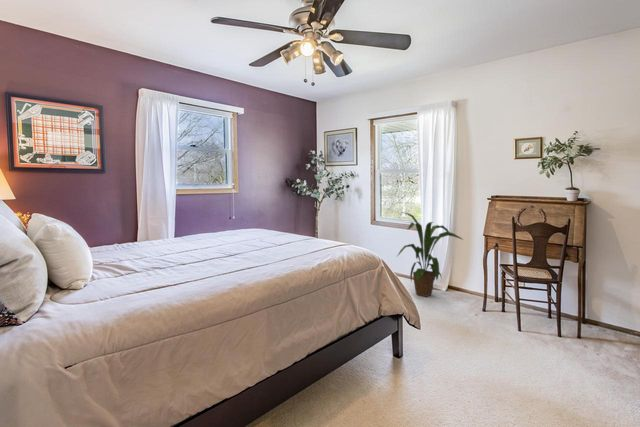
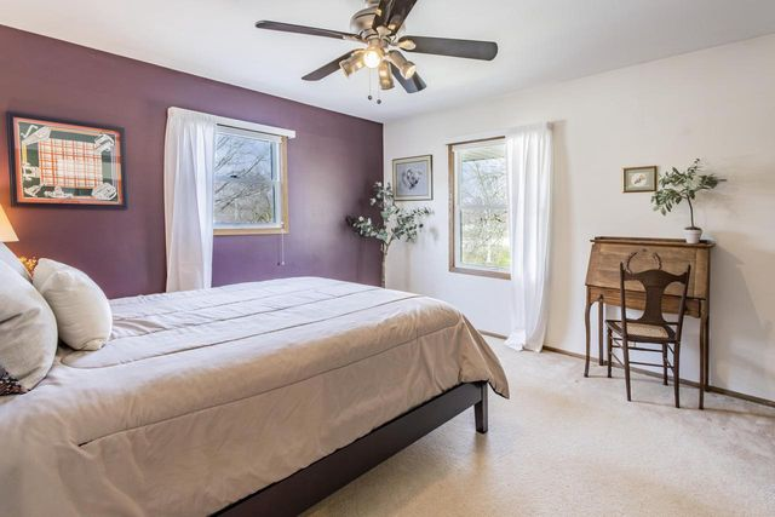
- house plant [395,211,464,298]
